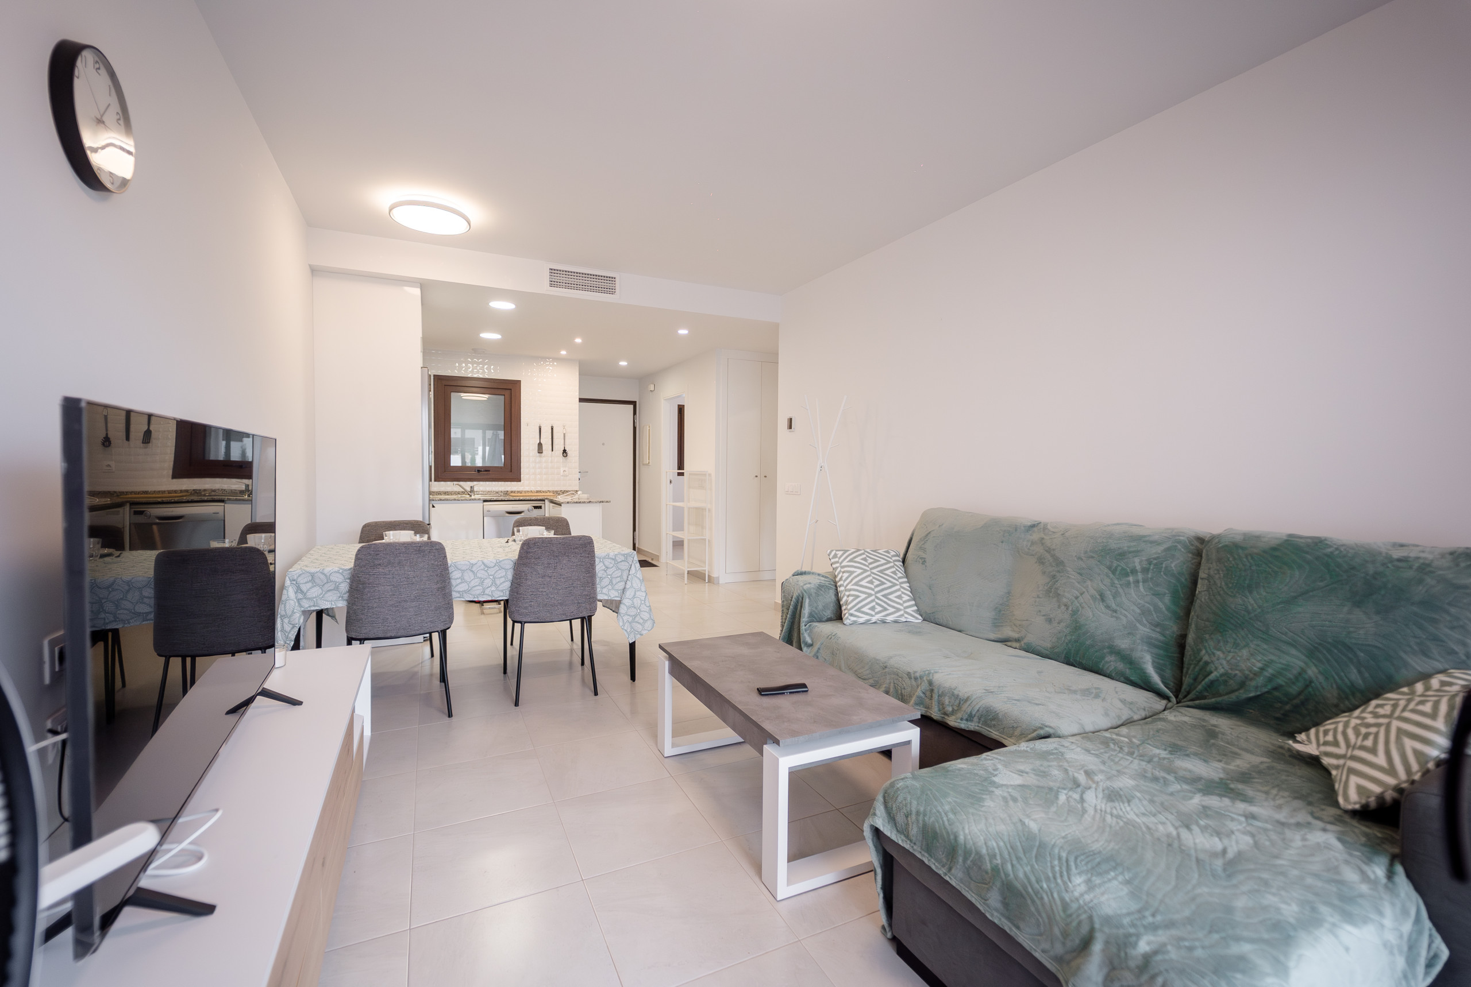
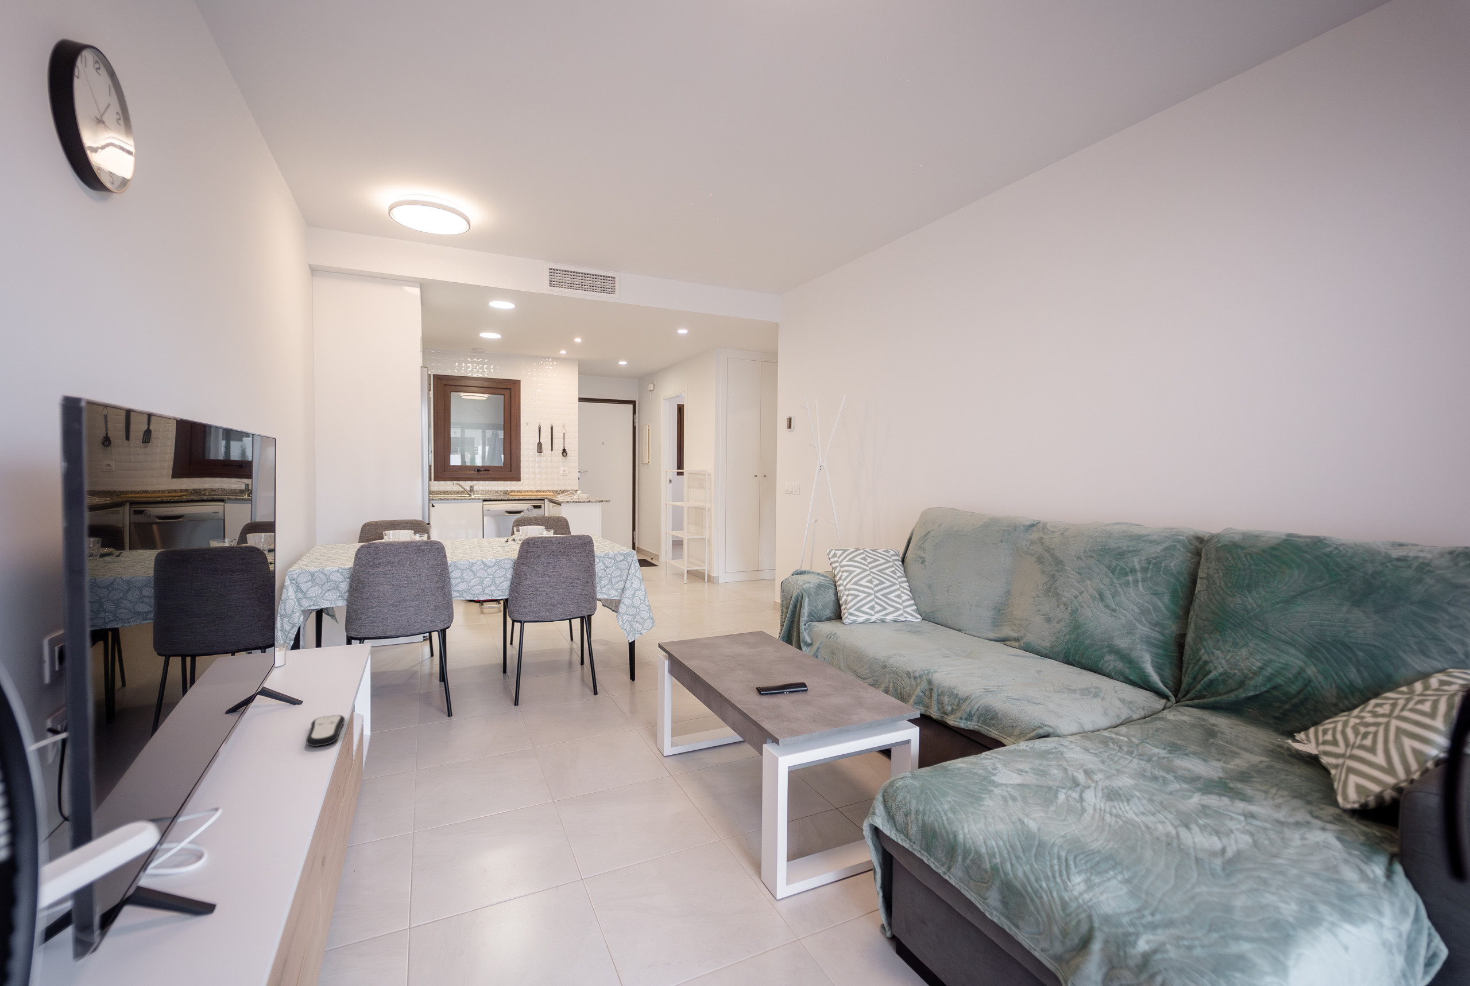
+ remote control [305,714,346,747]
